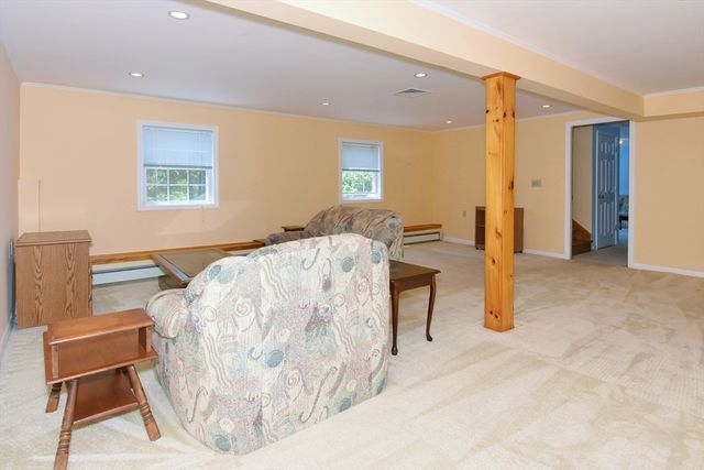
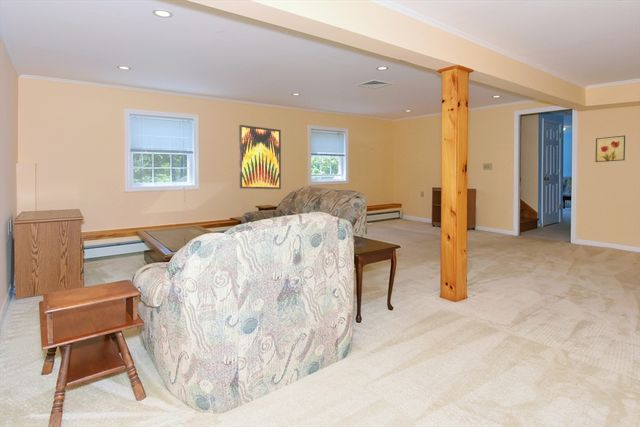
+ wall art [238,124,282,190]
+ wall art [594,135,626,163]
